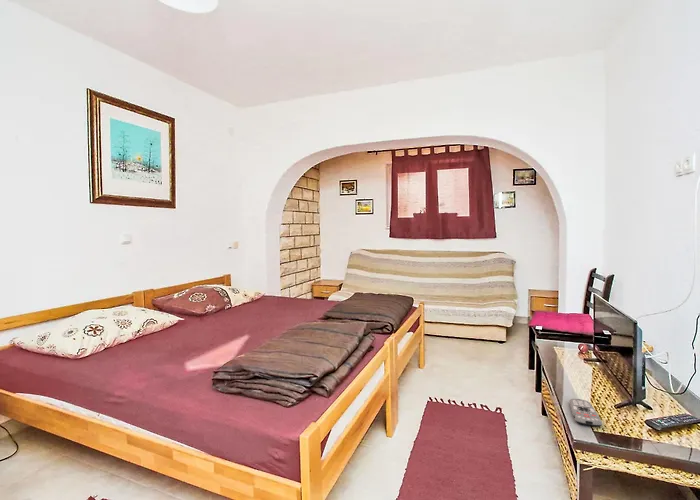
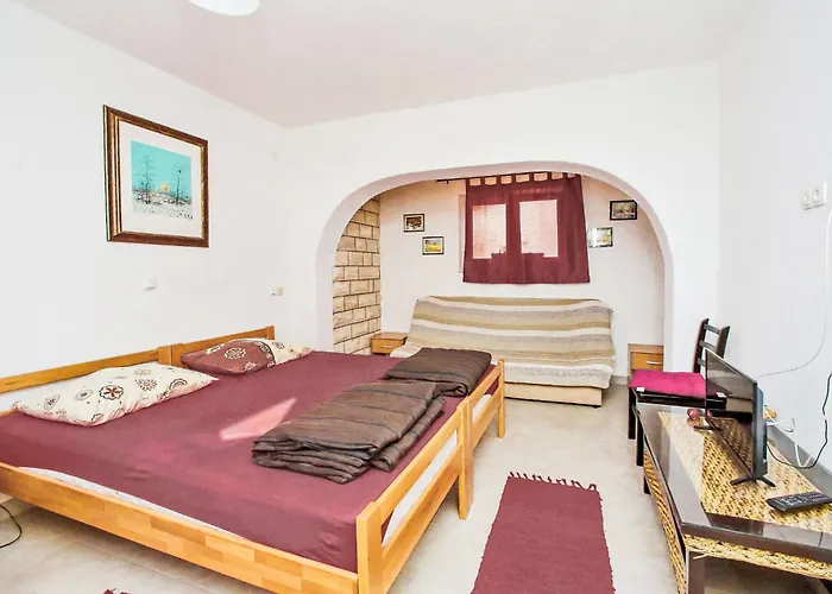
- remote control [568,398,603,427]
